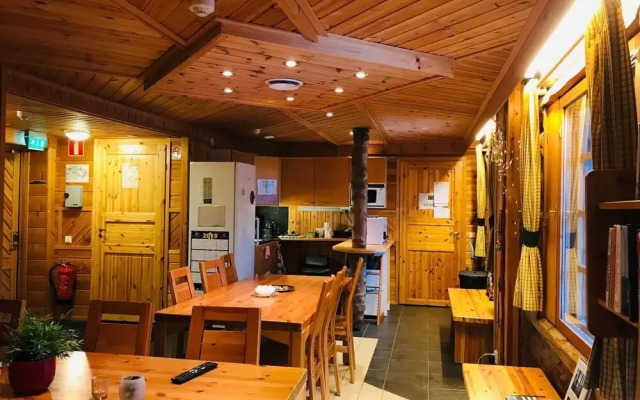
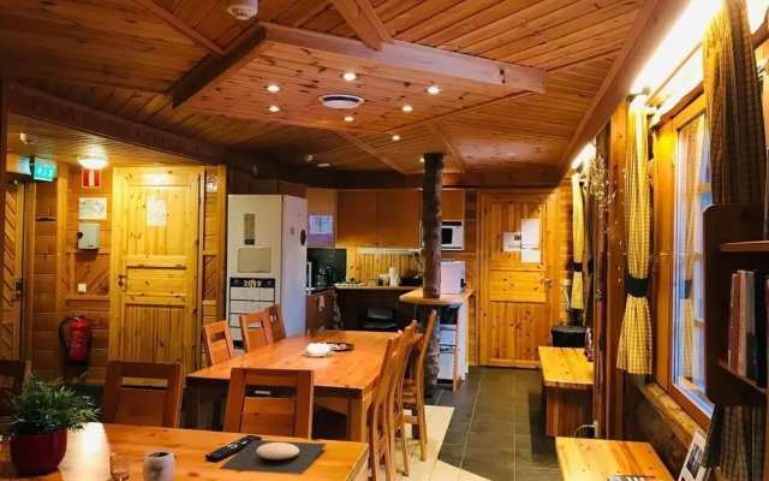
+ plate [219,439,328,475]
